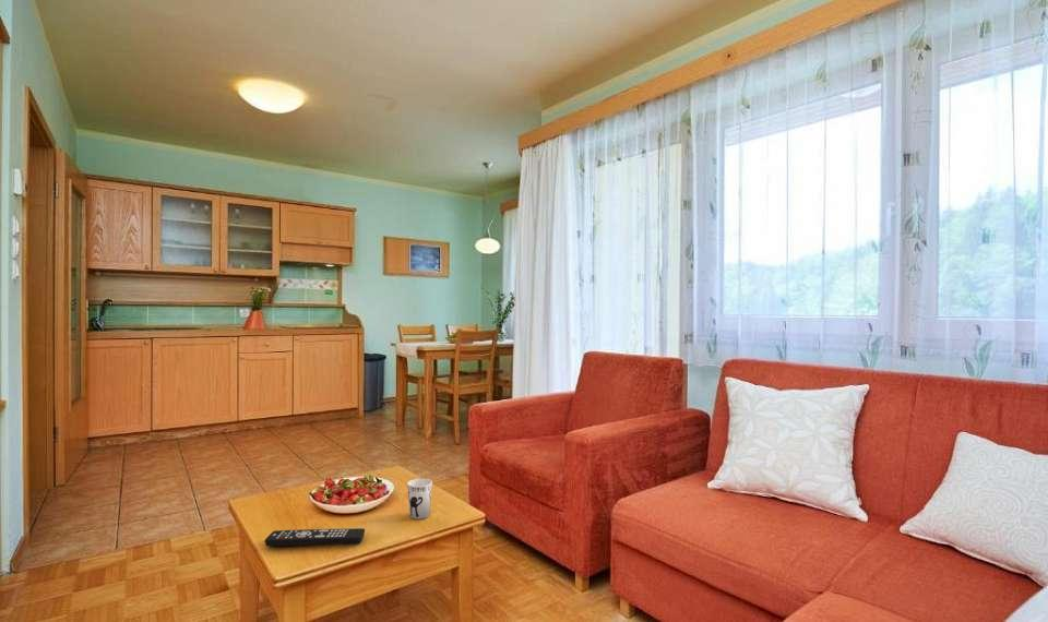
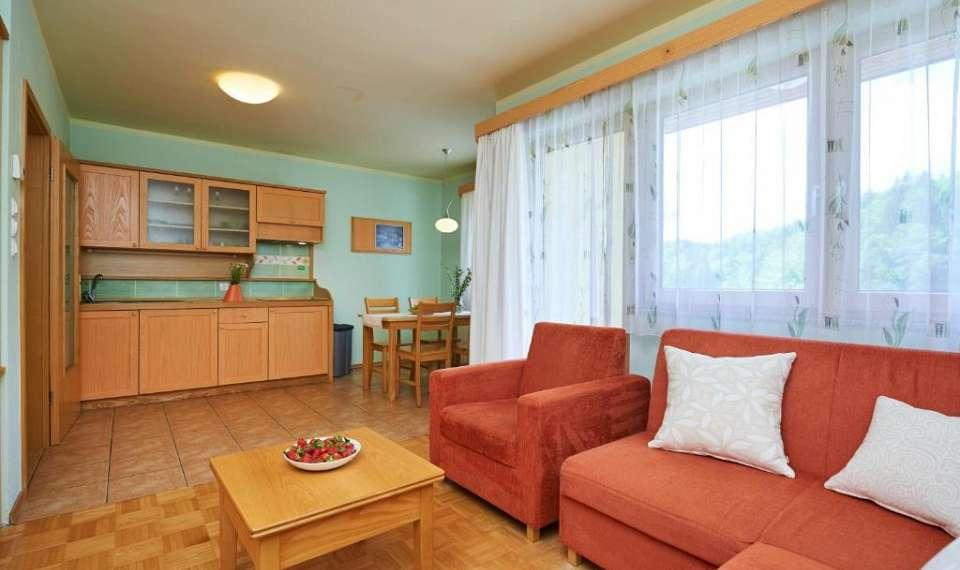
- cup [406,478,433,521]
- remote control [264,527,366,547]
